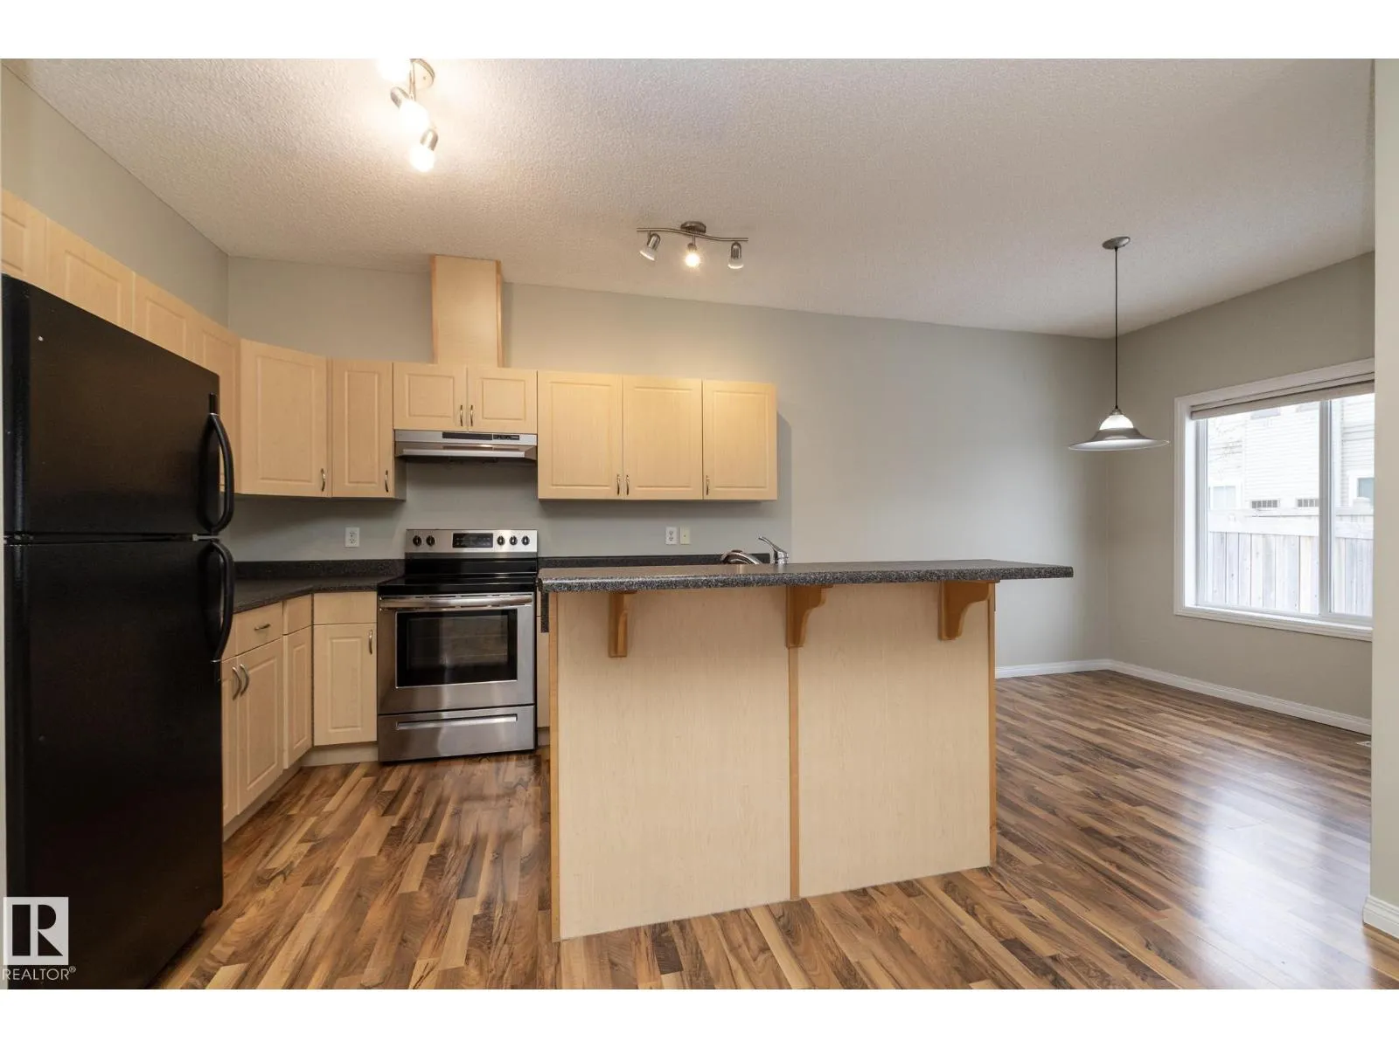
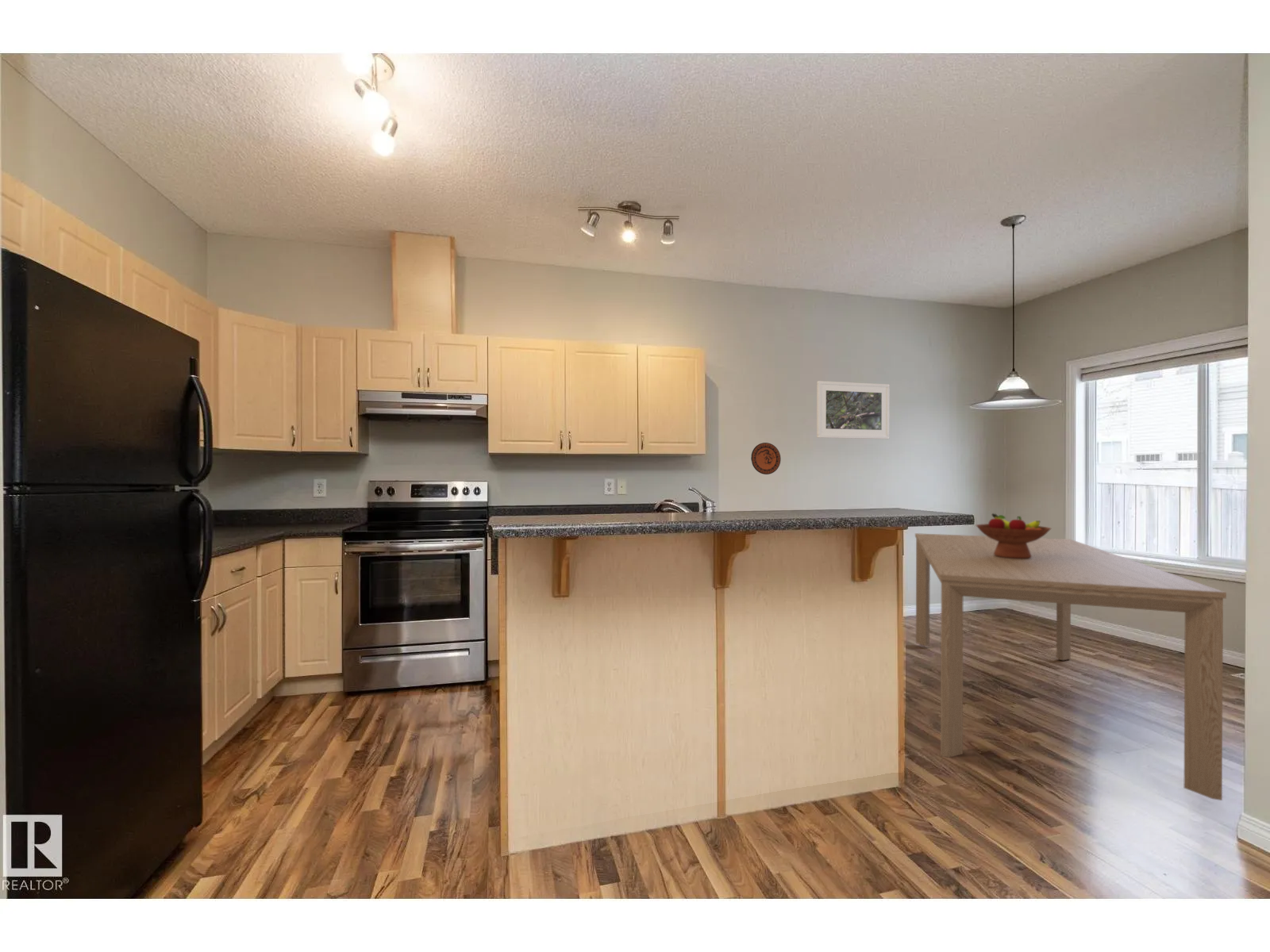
+ fruit bowl [976,512,1052,559]
+ decorative plate [750,442,782,475]
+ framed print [816,380,891,440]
+ dining table [914,532,1227,801]
